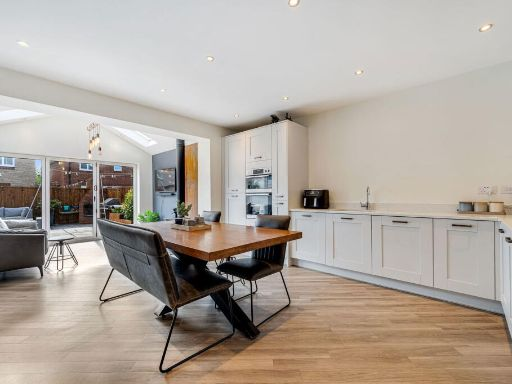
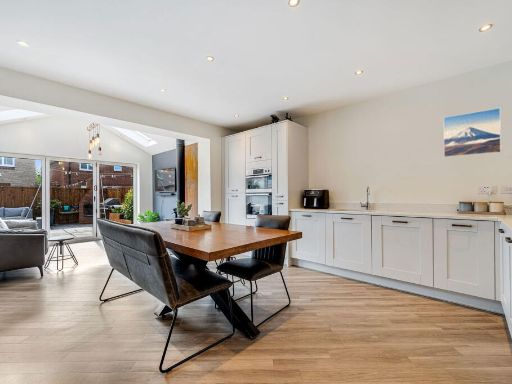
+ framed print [443,107,502,158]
